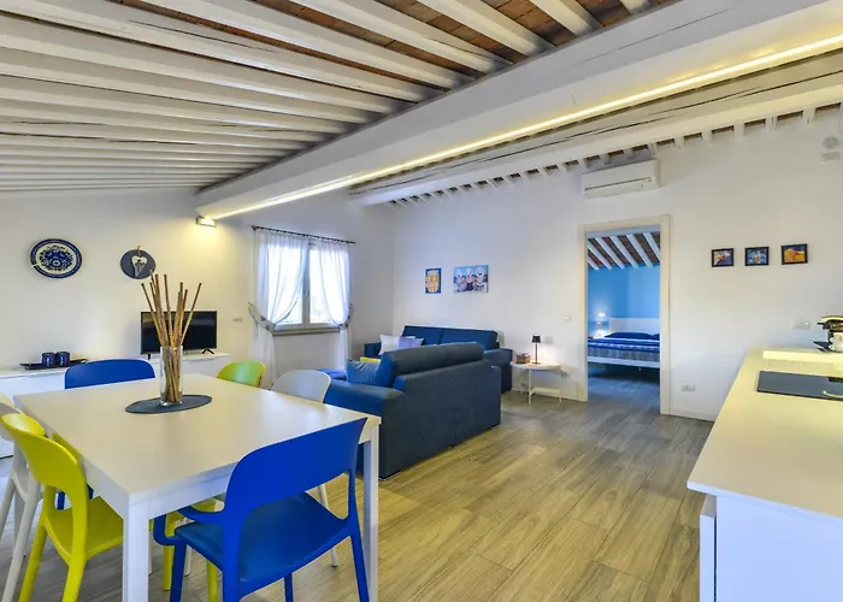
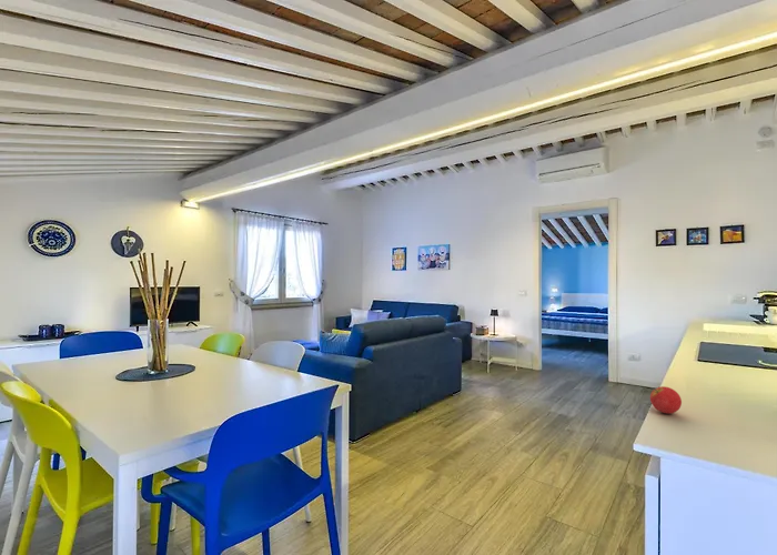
+ fruit [649,385,683,415]
